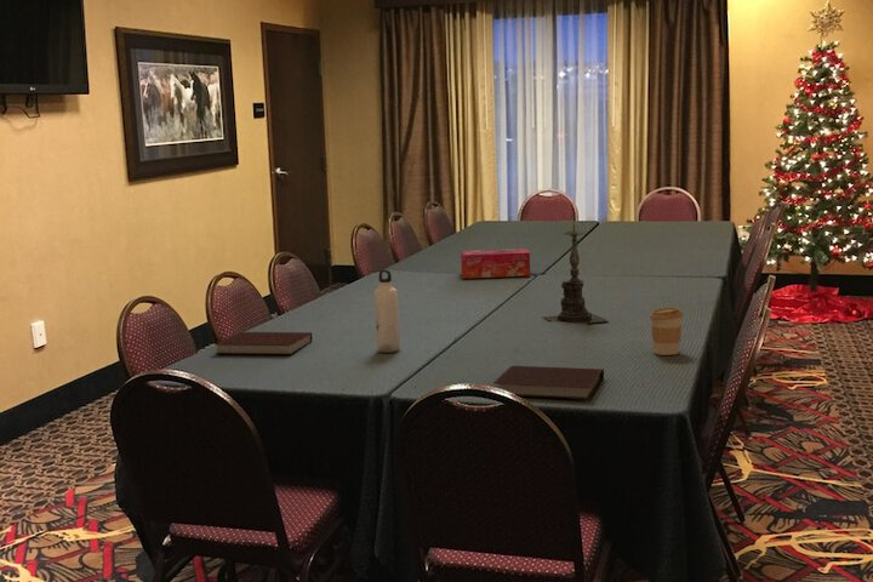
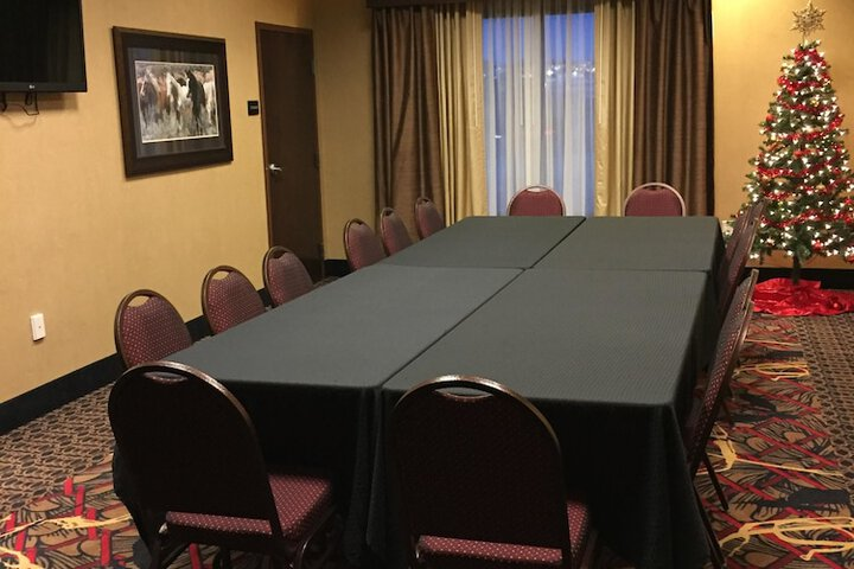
- water bottle [373,268,401,354]
- tissue box [460,247,531,280]
- candle holder [542,216,610,326]
- notebook [492,365,605,400]
- notebook [215,331,313,355]
- coffee cup [649,307,684,356]
